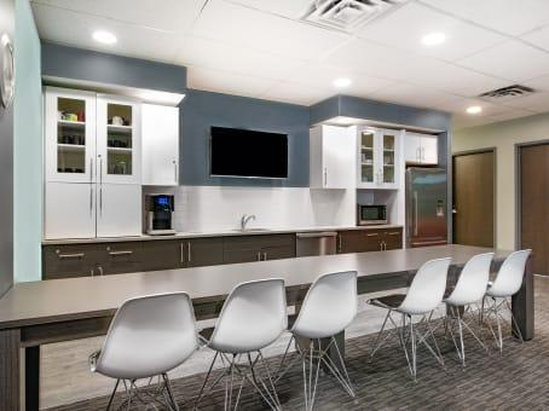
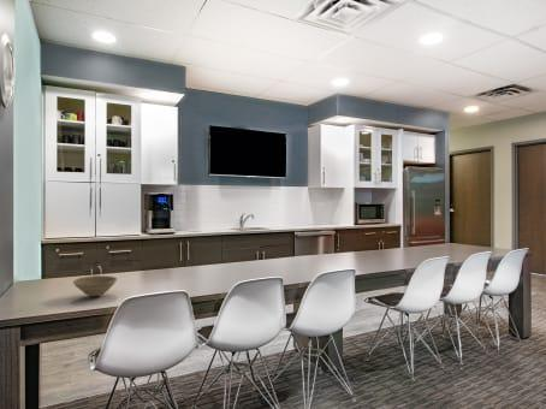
+ bowl [72,274,118,297]
